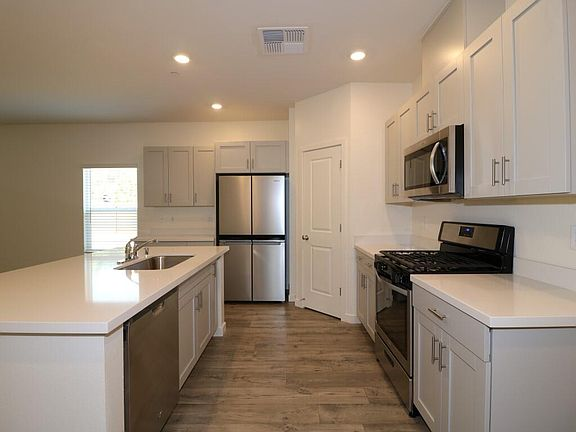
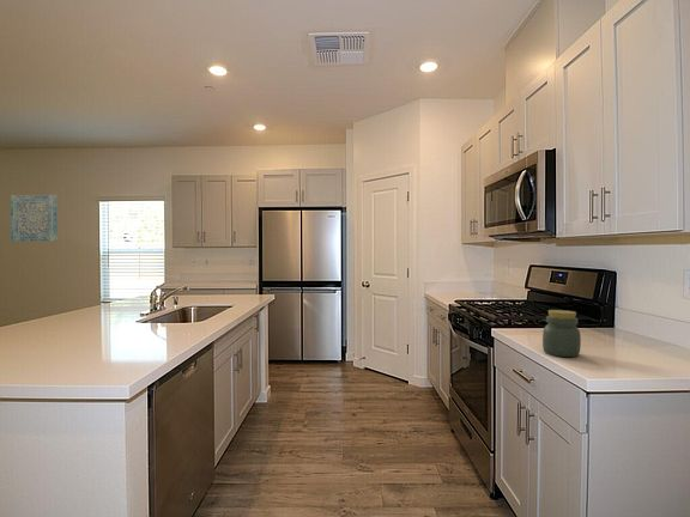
+ jar [541,309,582,358]
+ wall art [10,194,59,242]
